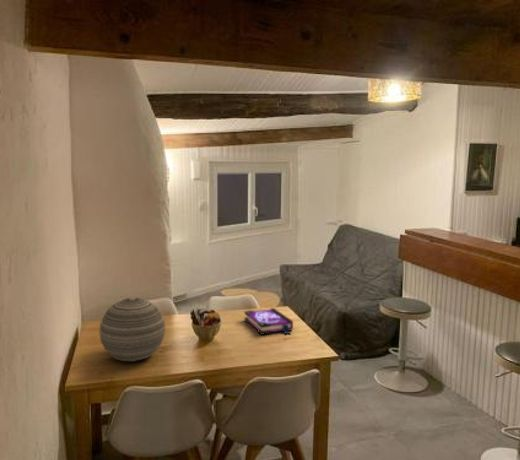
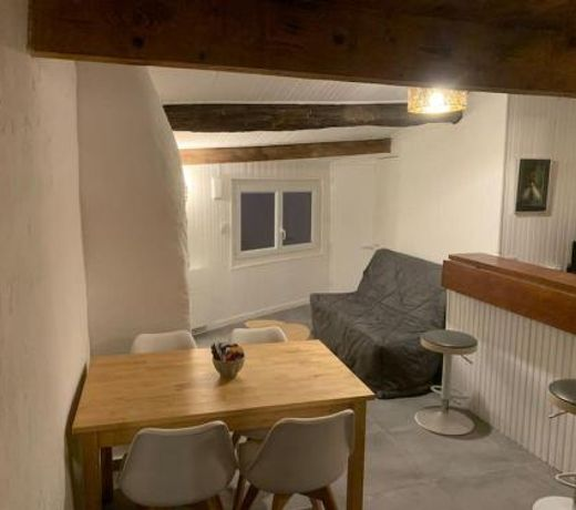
- board game [243,307,294,336]
- decorative orb [98,297,166,363]
